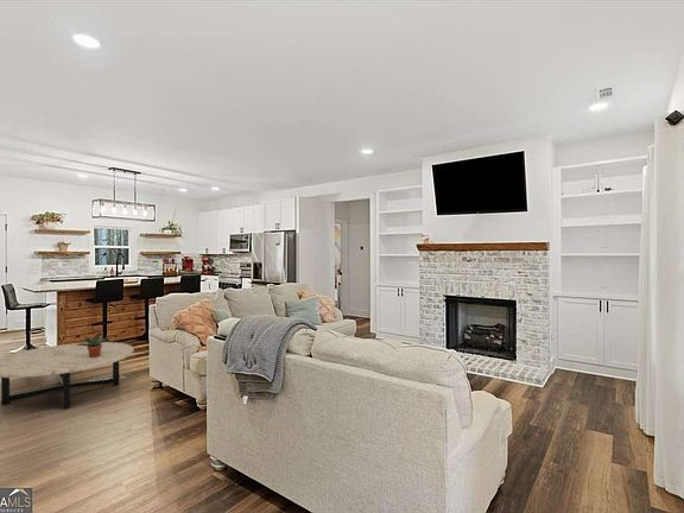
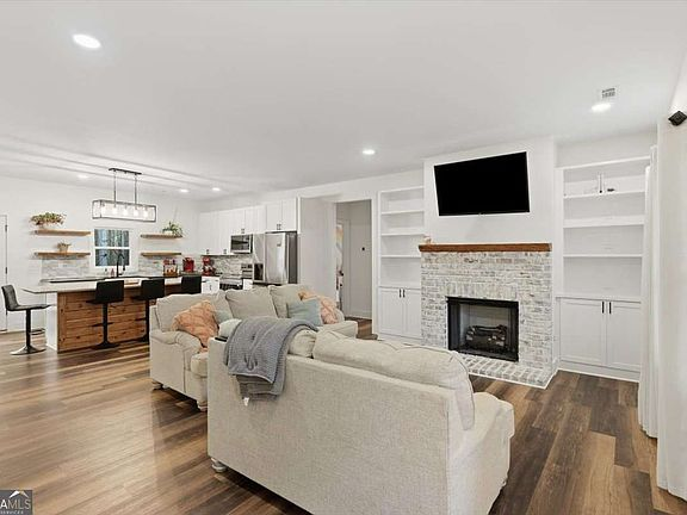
- potted plant [76,331,112,357]
- coffee table [0,341,134,410]
